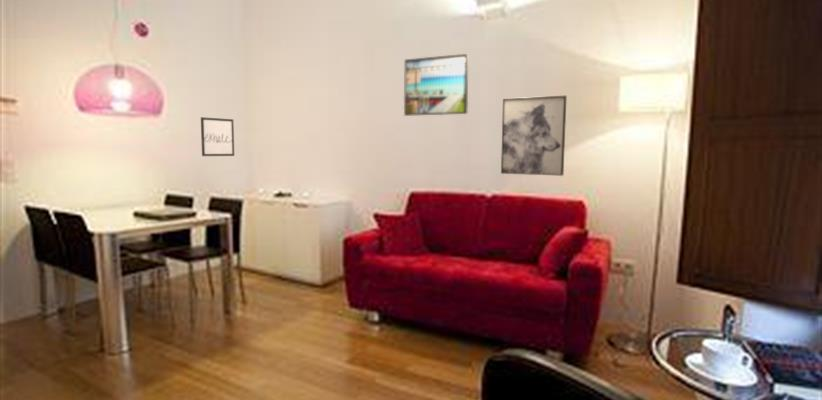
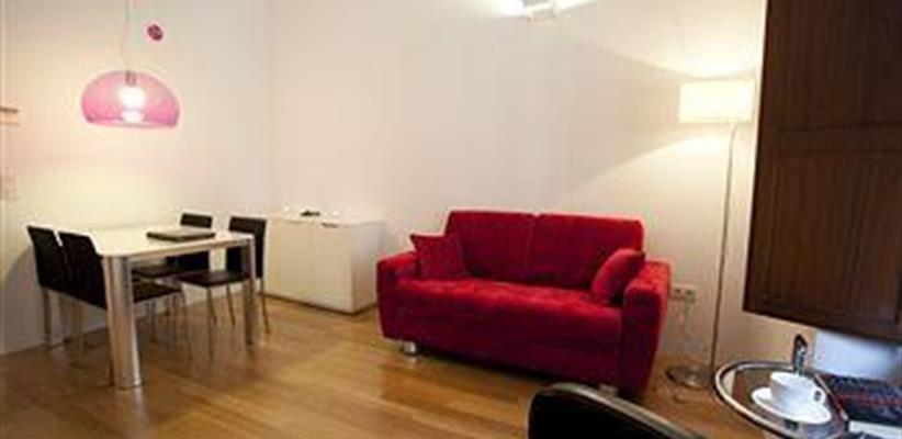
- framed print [403,53,470,117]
- wall art [500,95,568,177]
- wall art [200,116,235,157]
